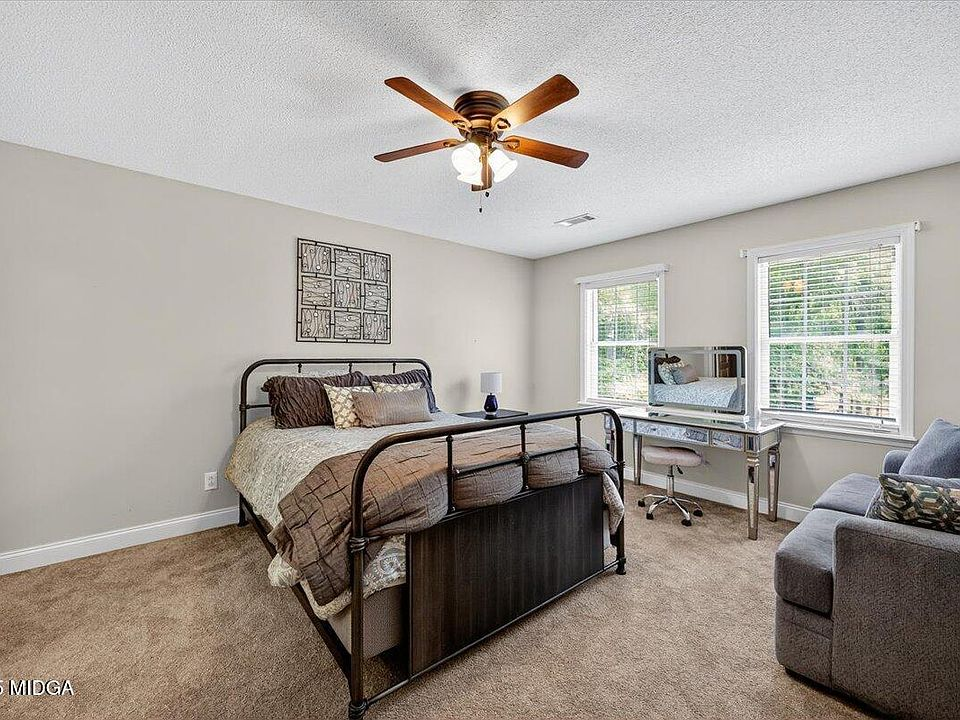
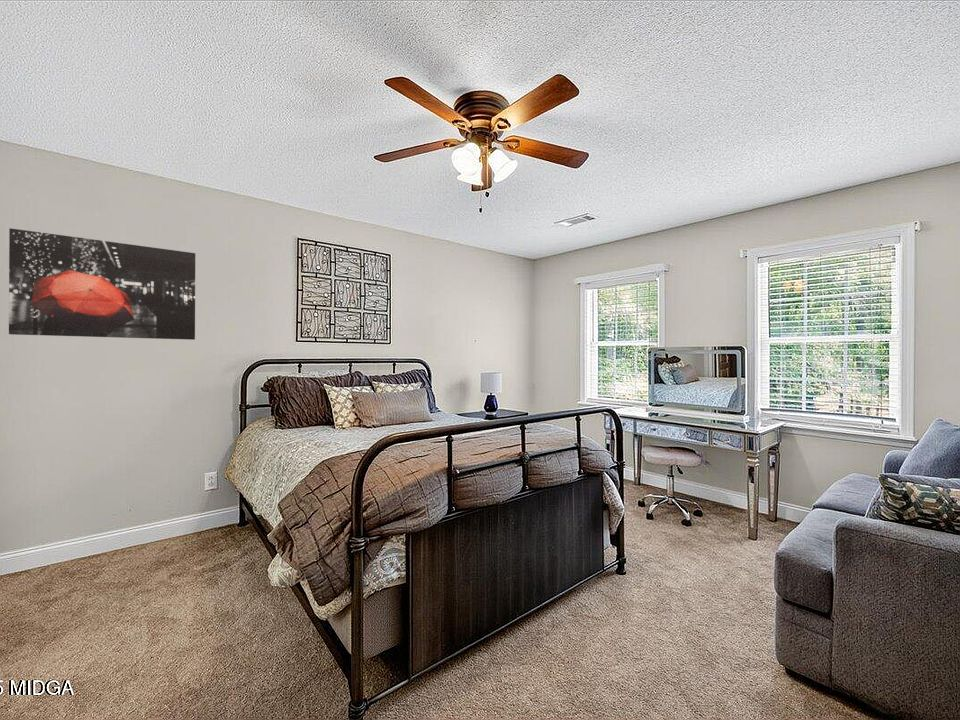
+ wall art [8,227,196,341]
